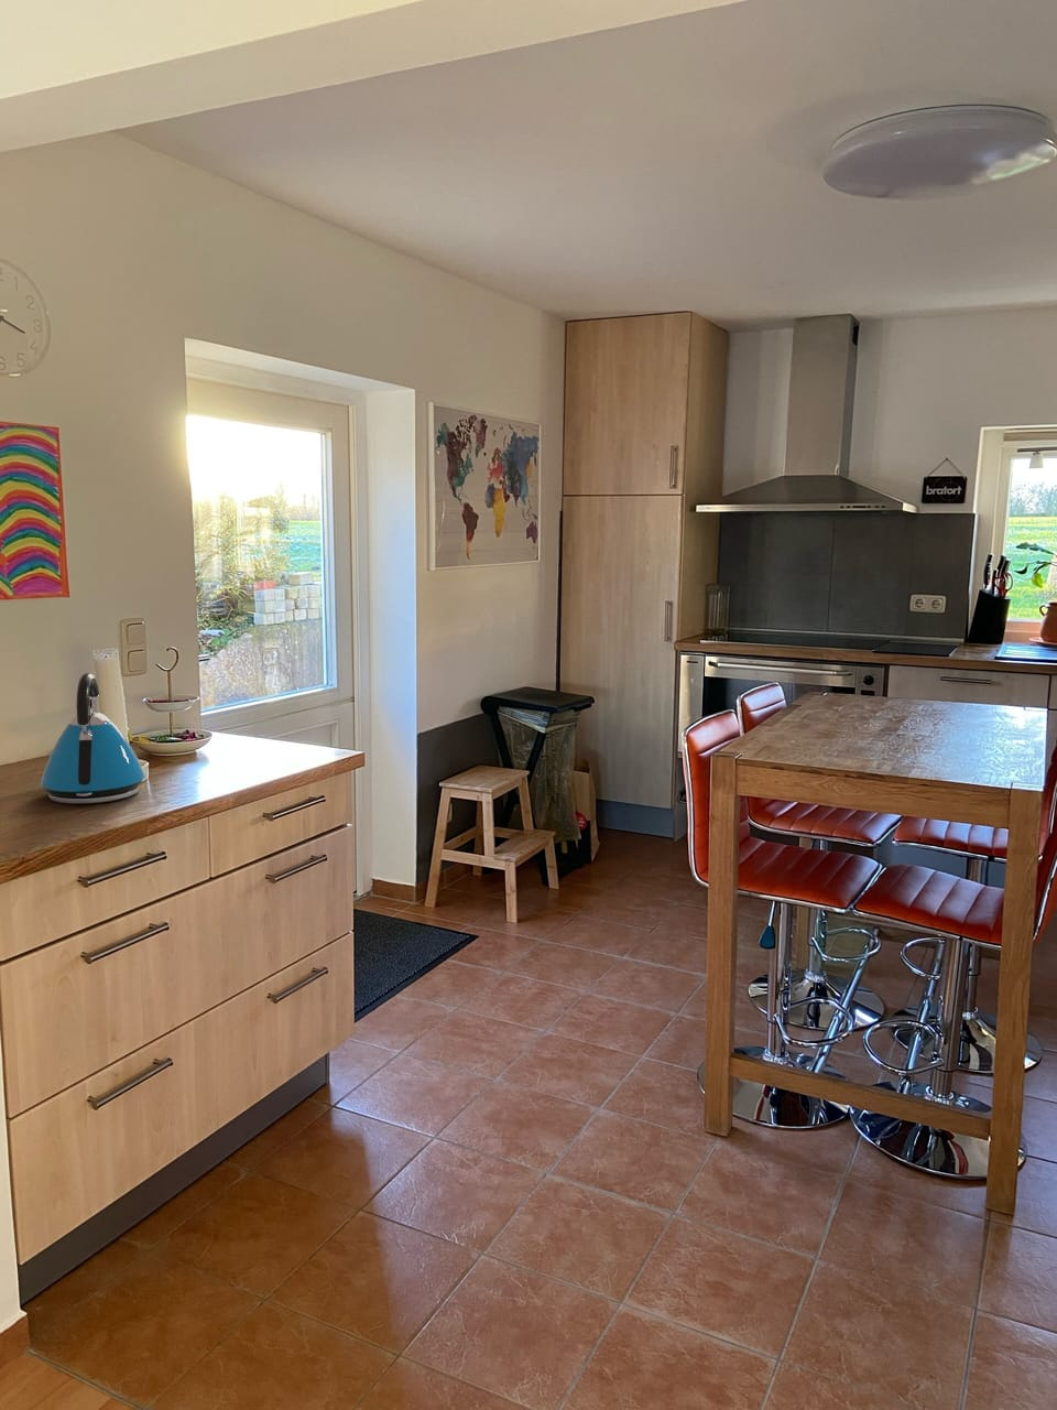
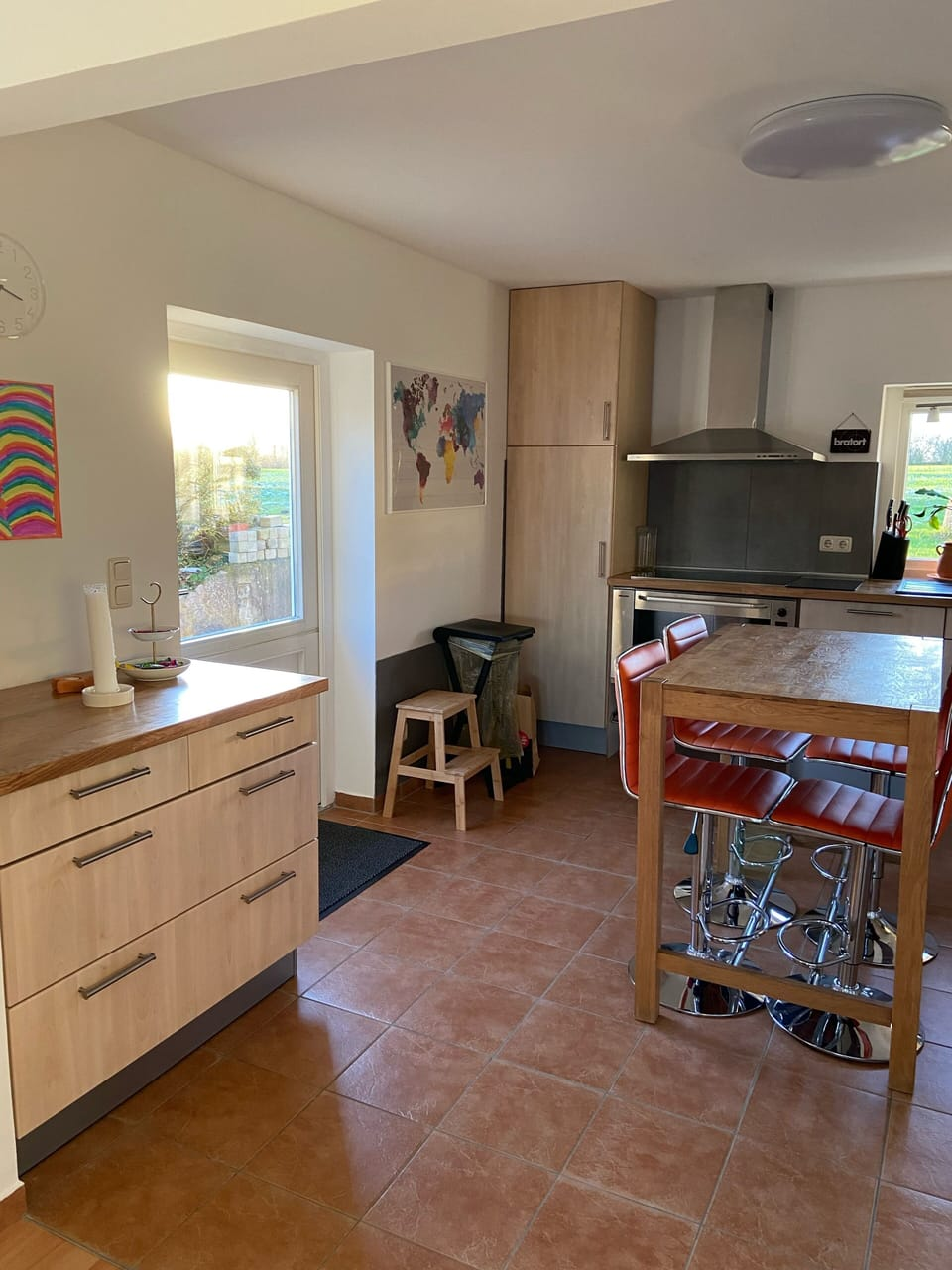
- kettle [40,672,147,805]
